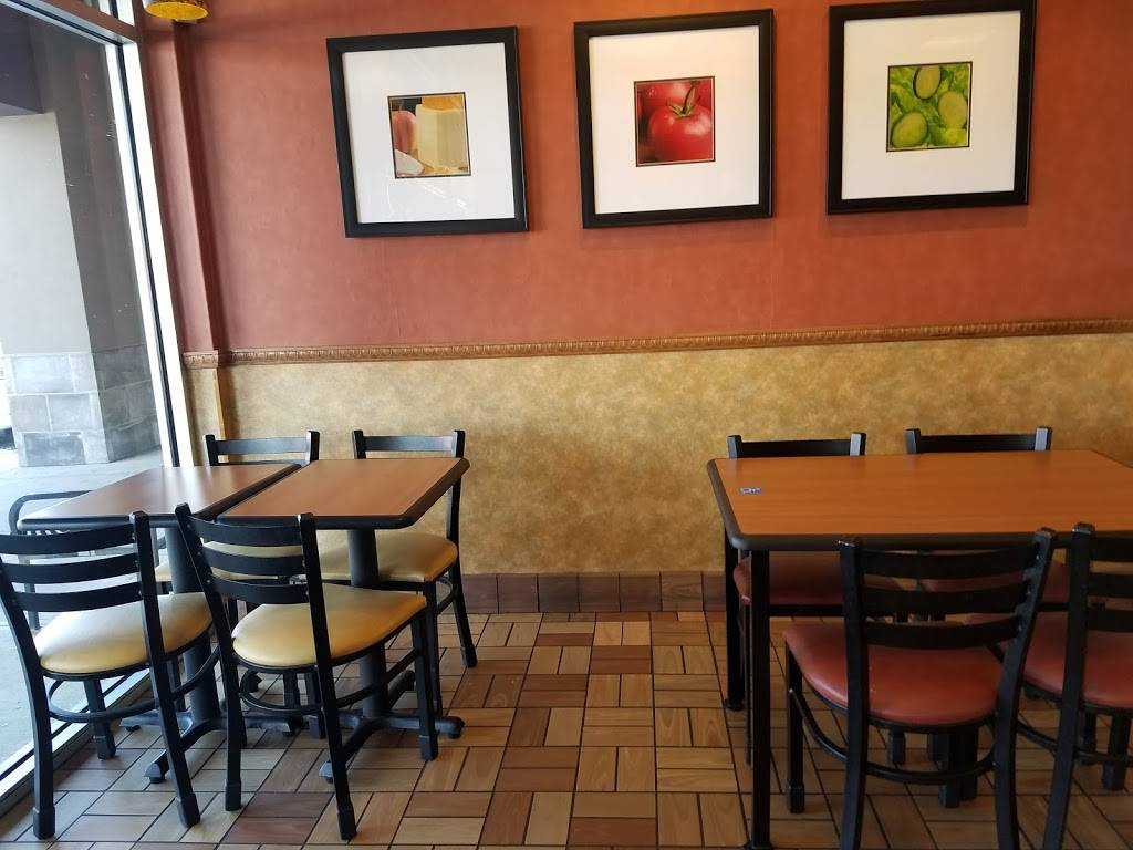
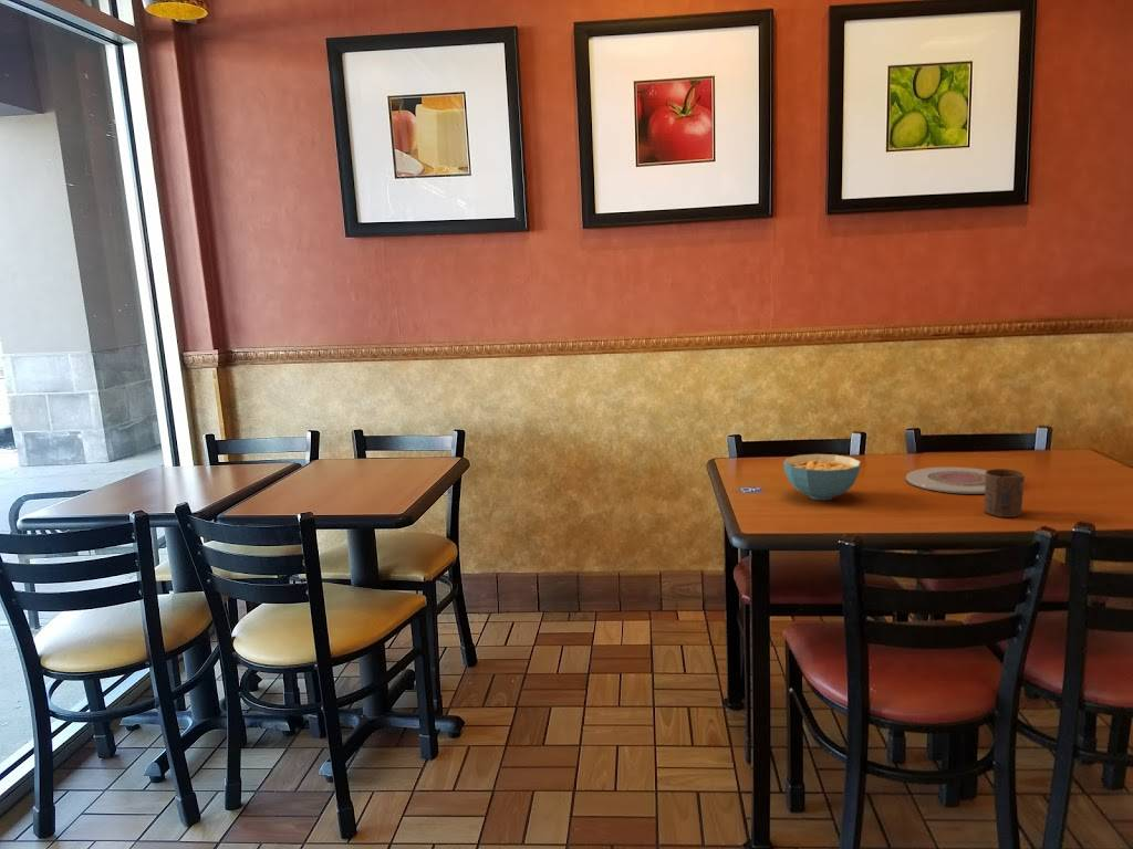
+ cup [984,468,1026,518]
+ plate [905,467,987,495]
+ cereal bowl [782,453,862,501]
